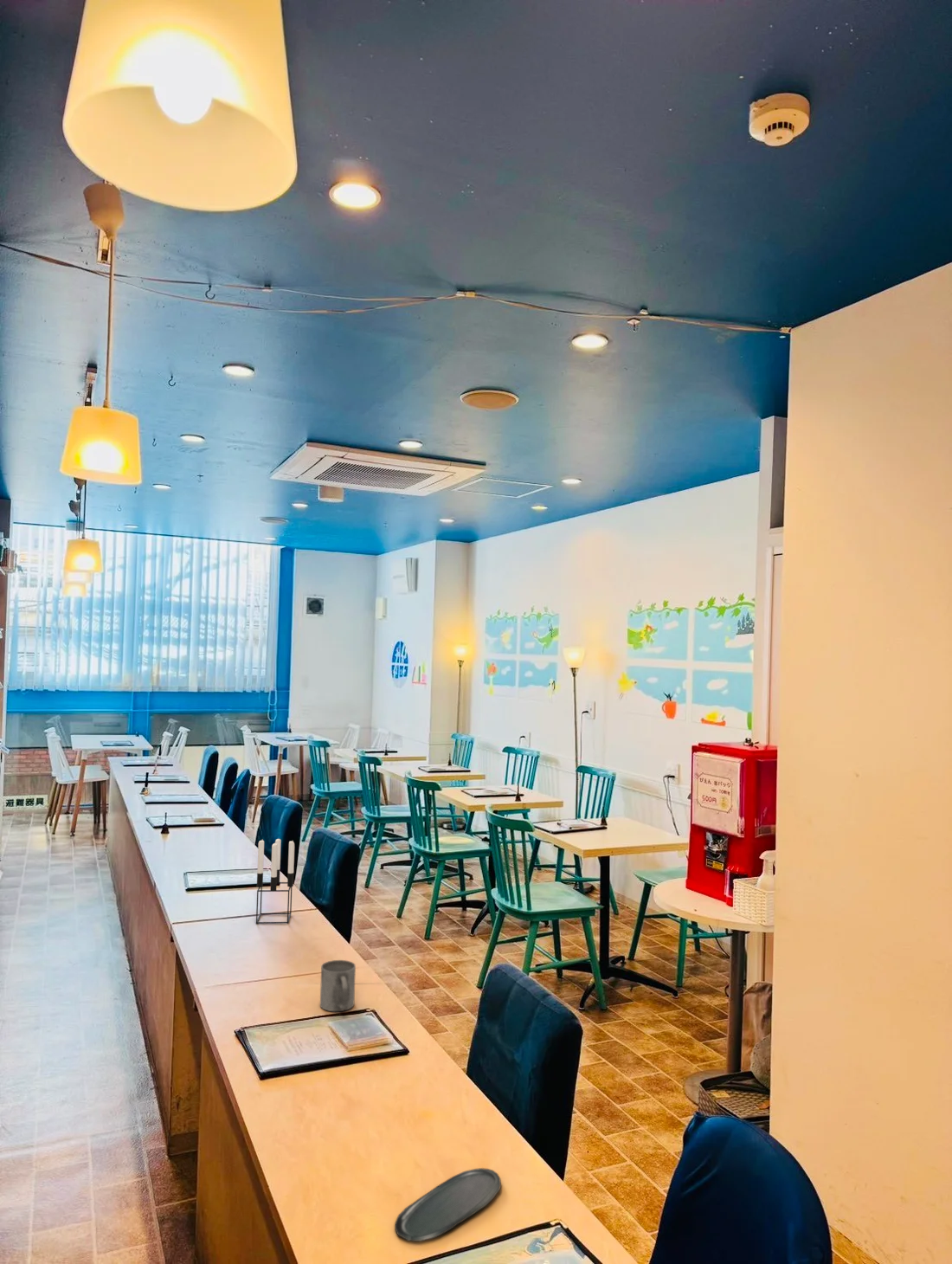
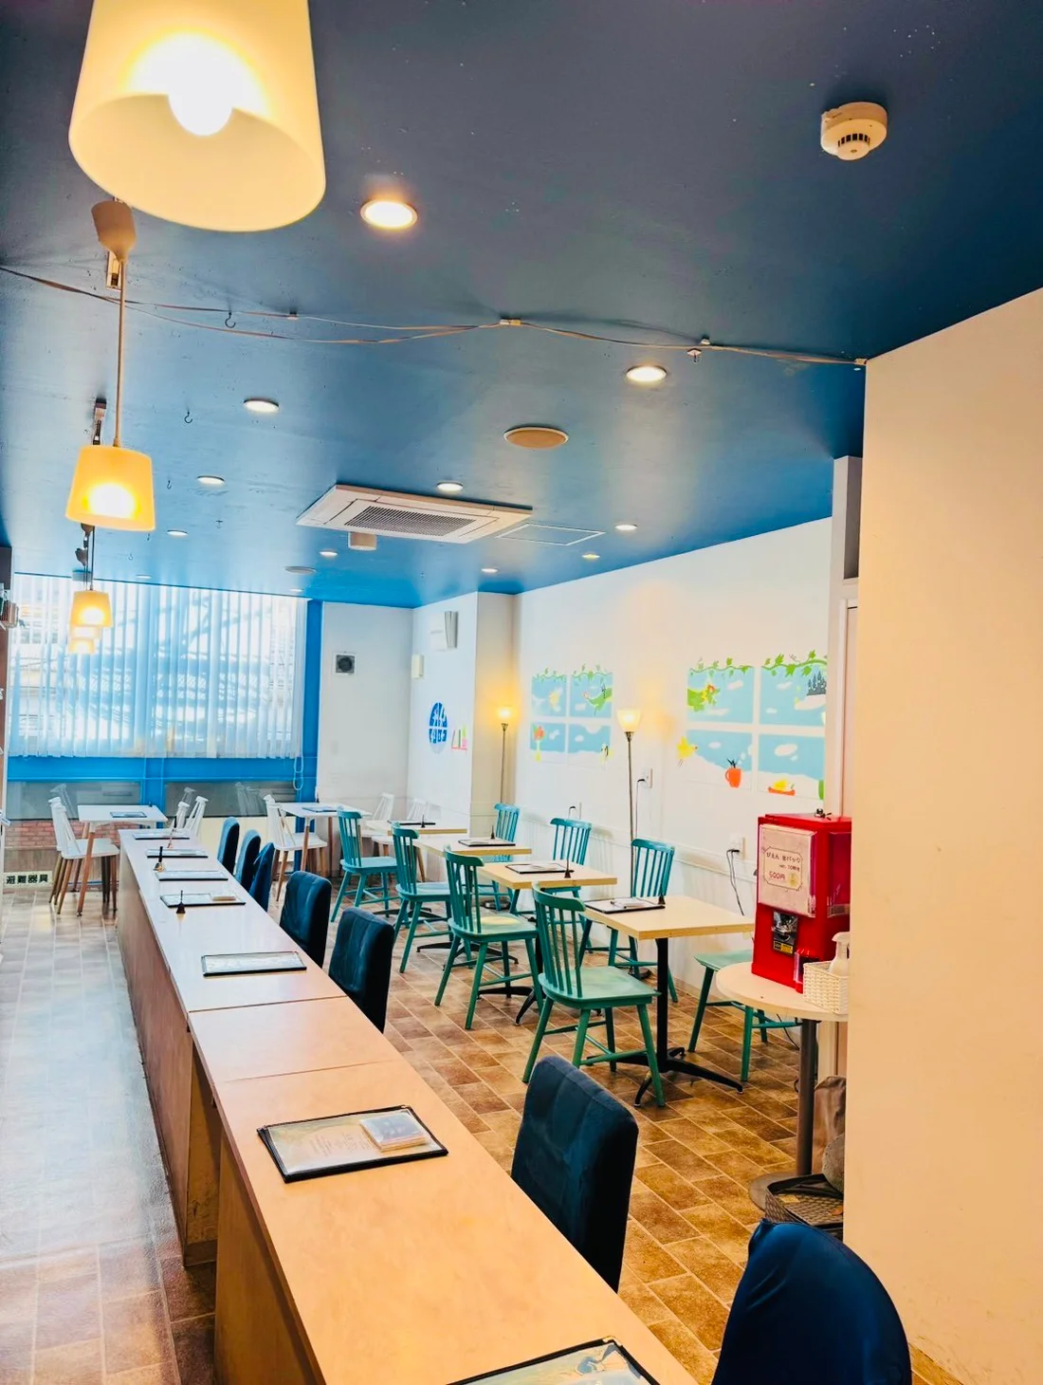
- candle holder [255,838,295,925]
- mug [319,959,357,1012]
- oval tray [394,1167,502,1242]
